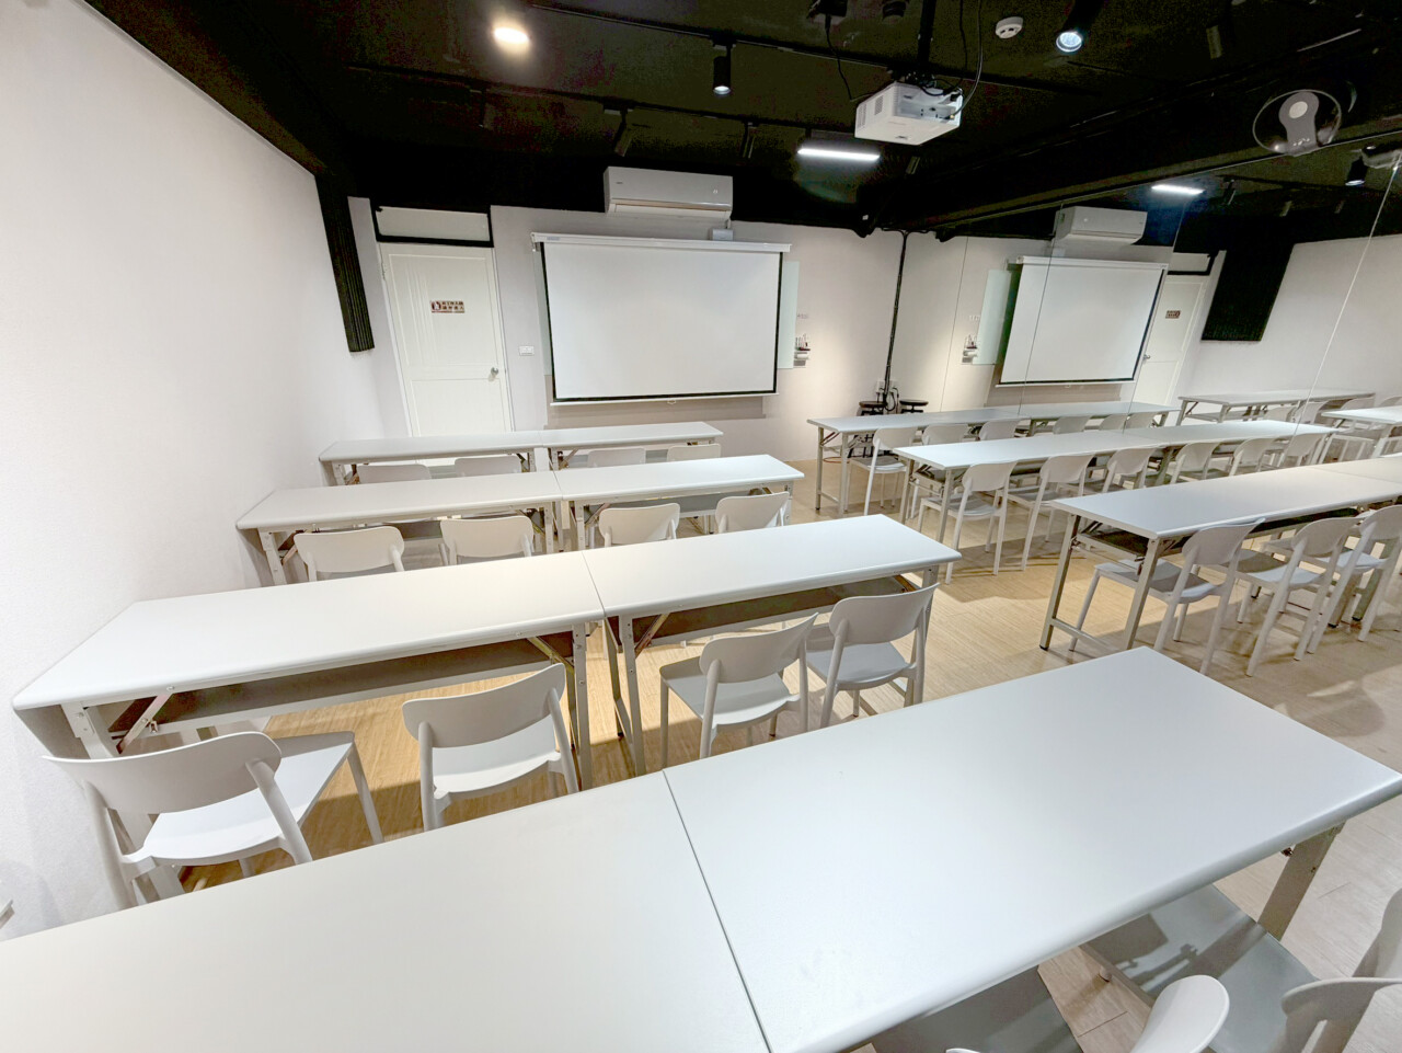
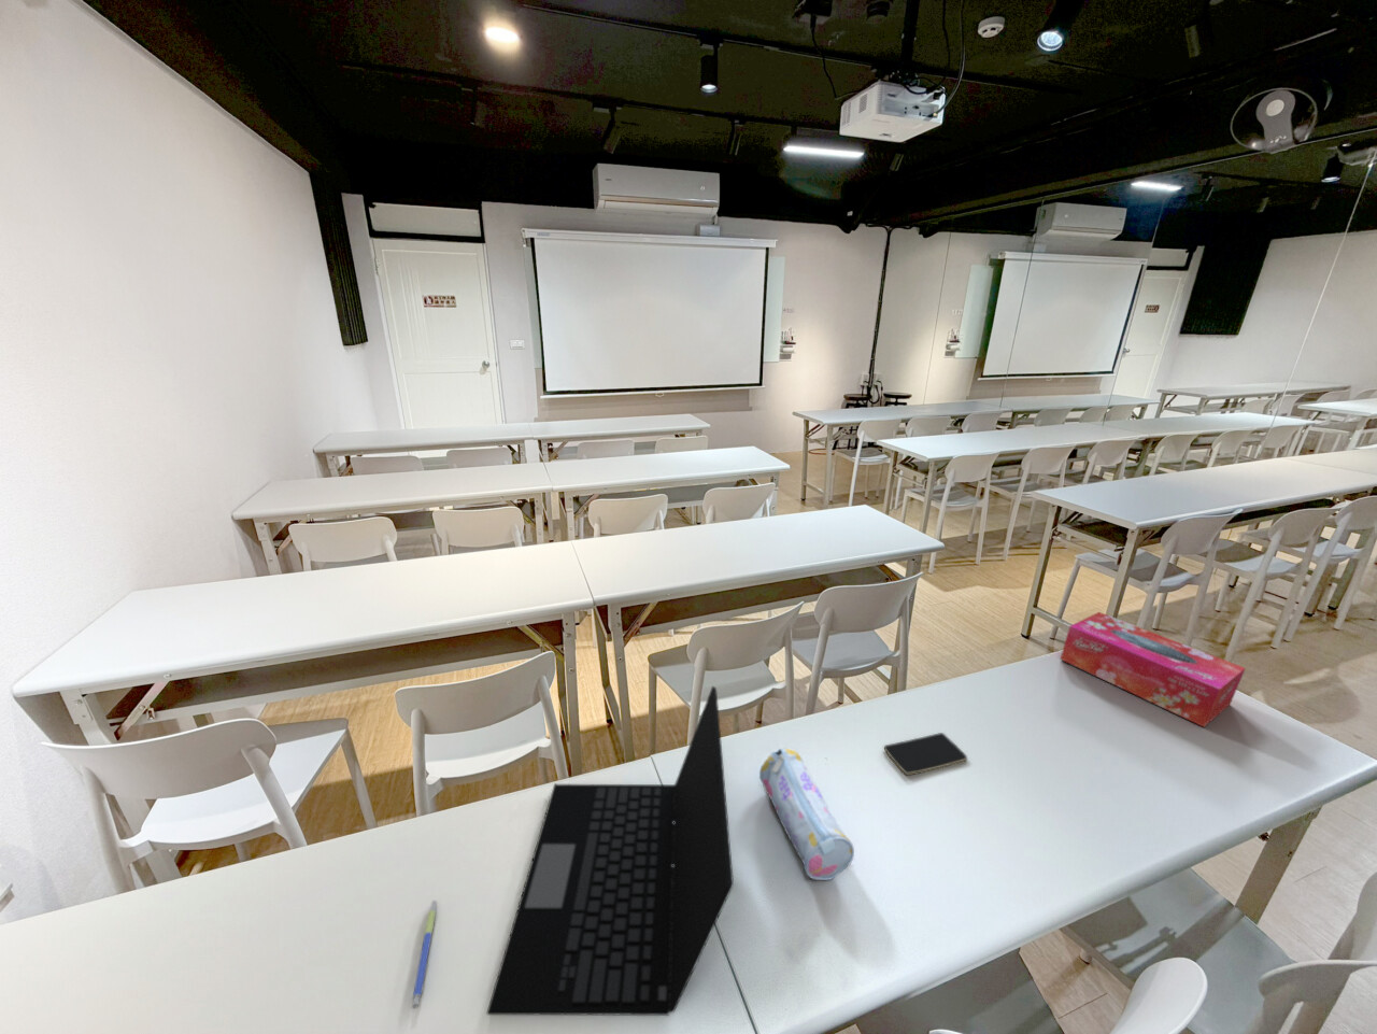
+ laptop [485,685,735,1017]
+ pencil case [758,747,856,881]
+ pen [410,898,437,1009]
+ tissue box [1060,611,1247,729]
+ smartphone [883,732,969,775]
